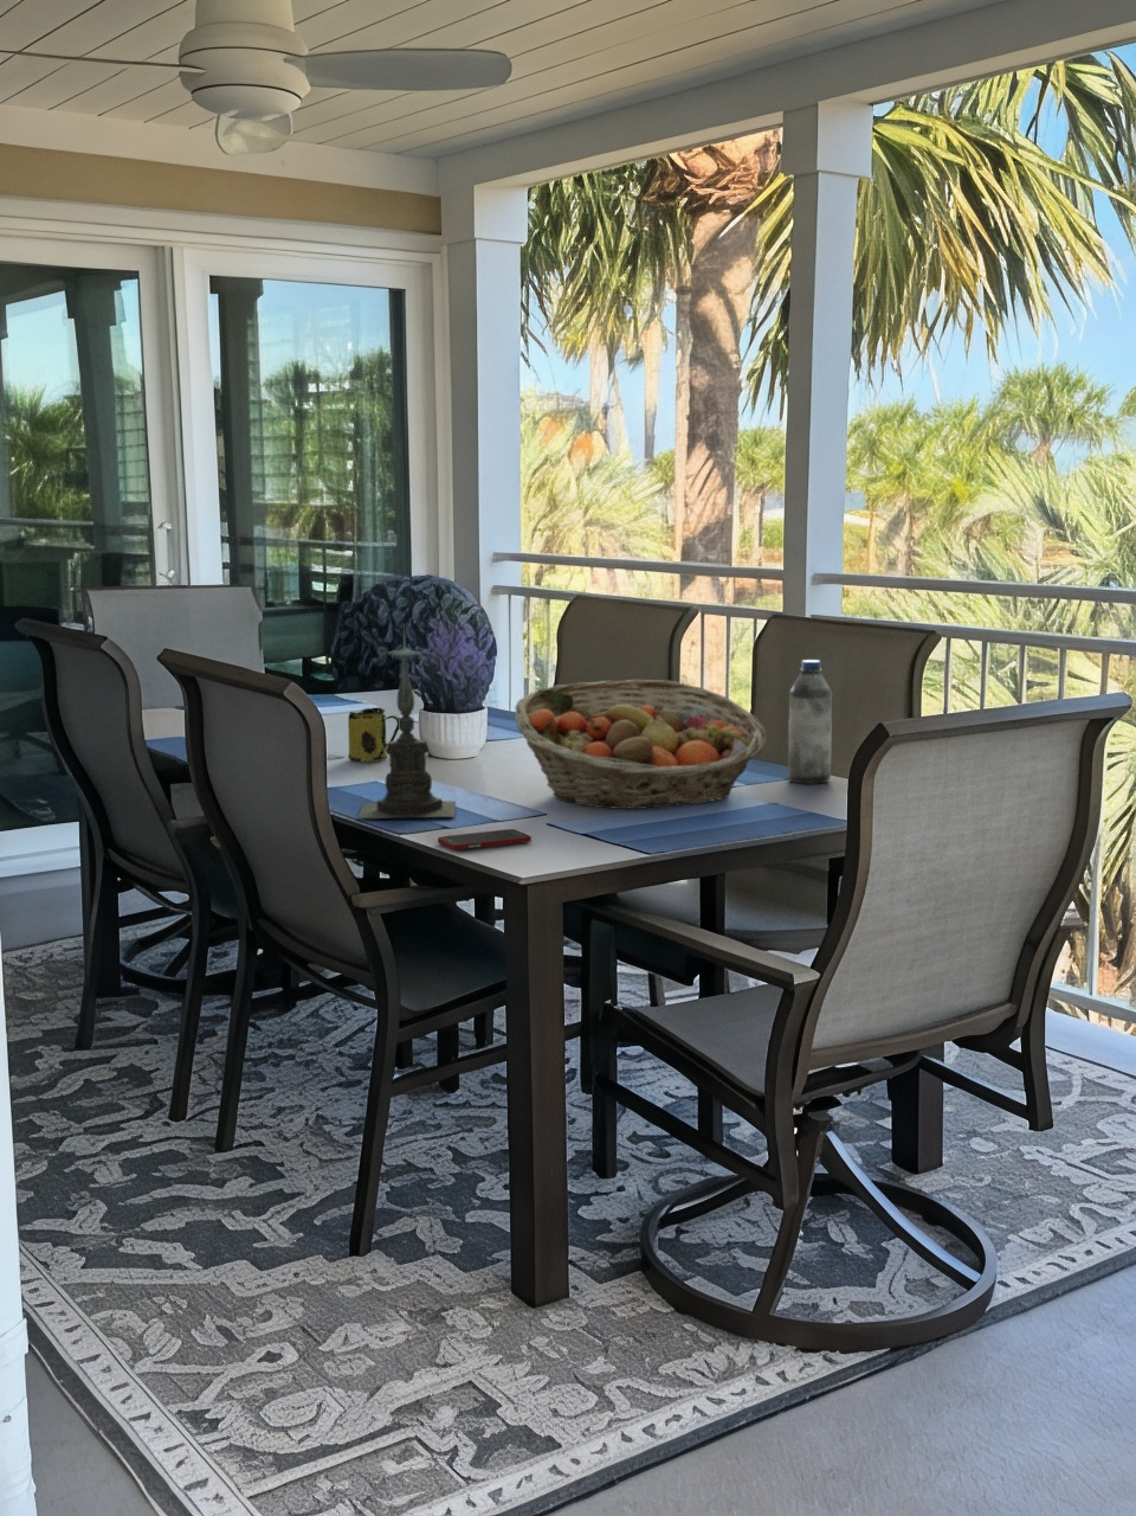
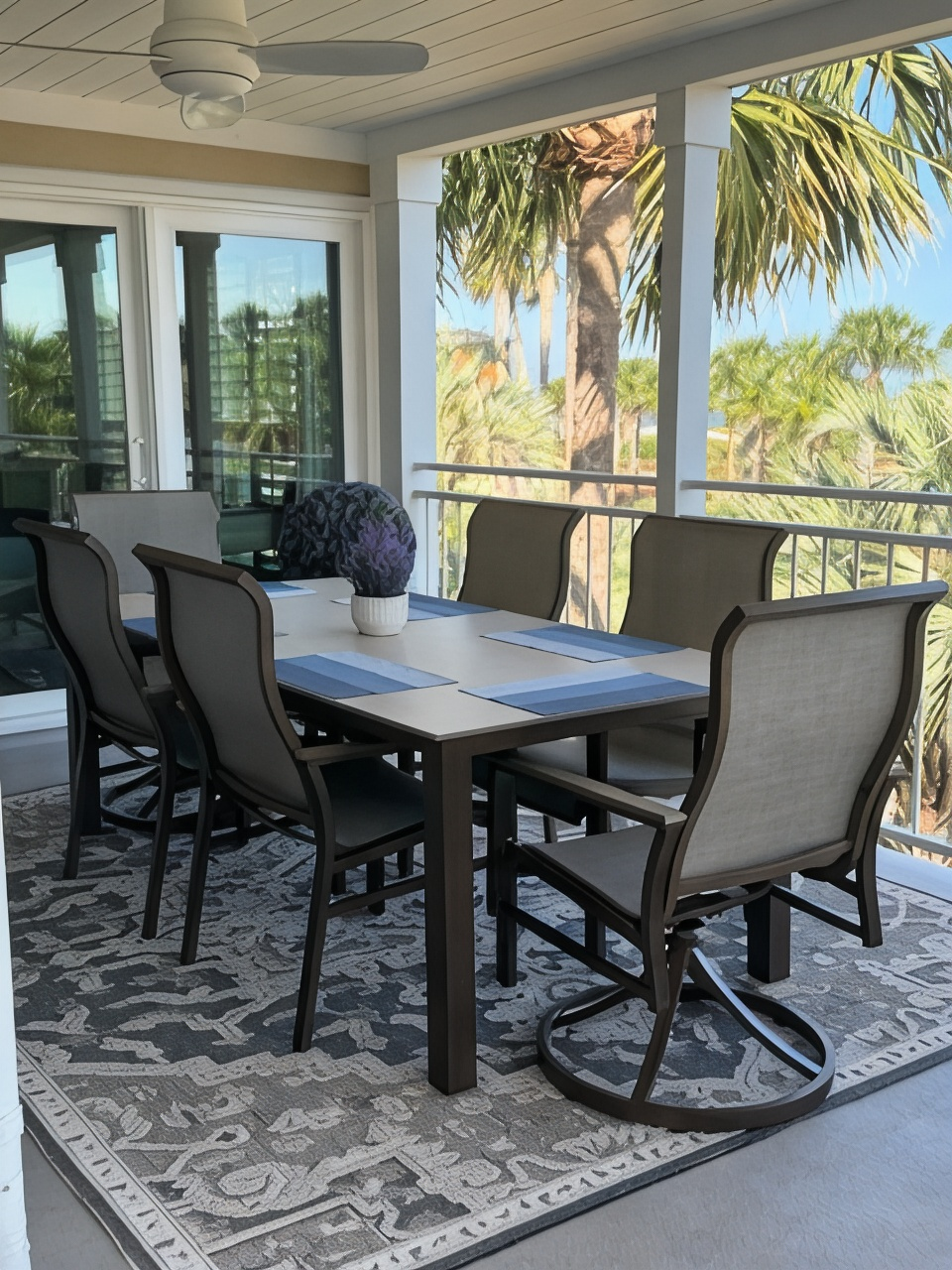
- fruit basket [513,679,767,811]
- cell phone [437,828,532,851]
- mug [347,707,400,764]
- candle holder [356,623,457,821]
- water bottle [786,659,833,785]
